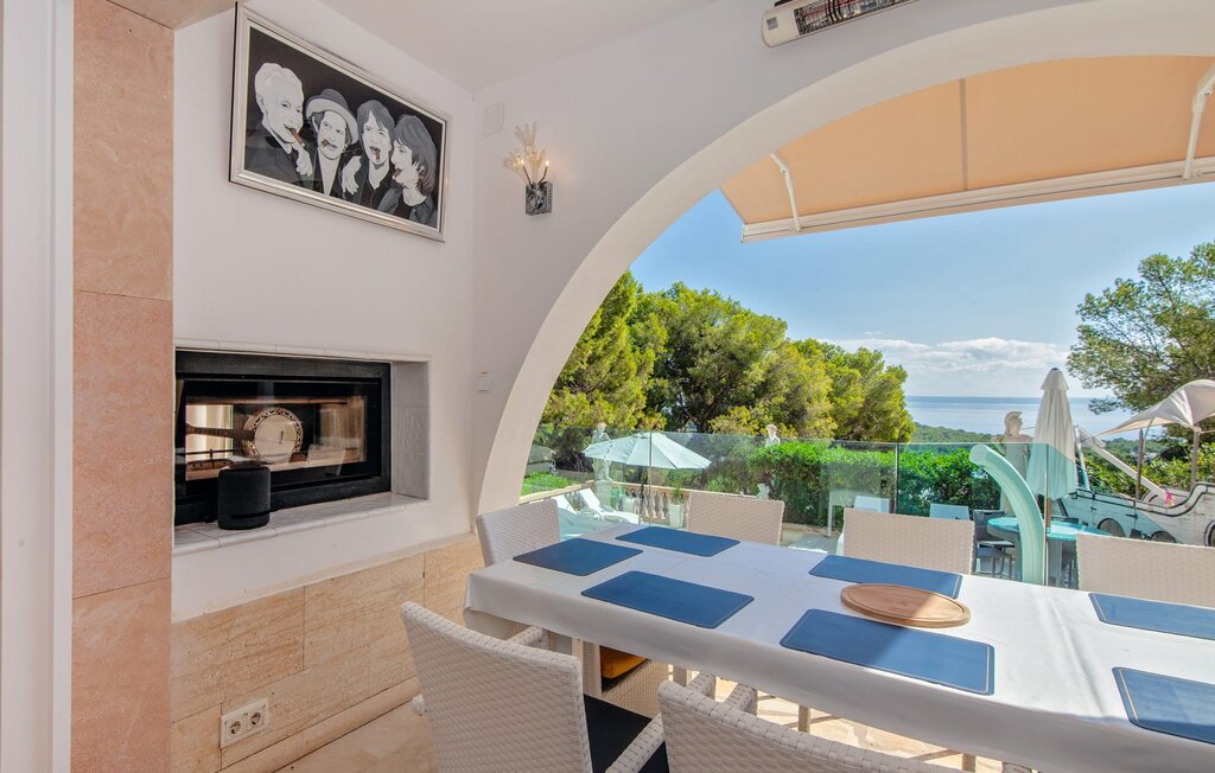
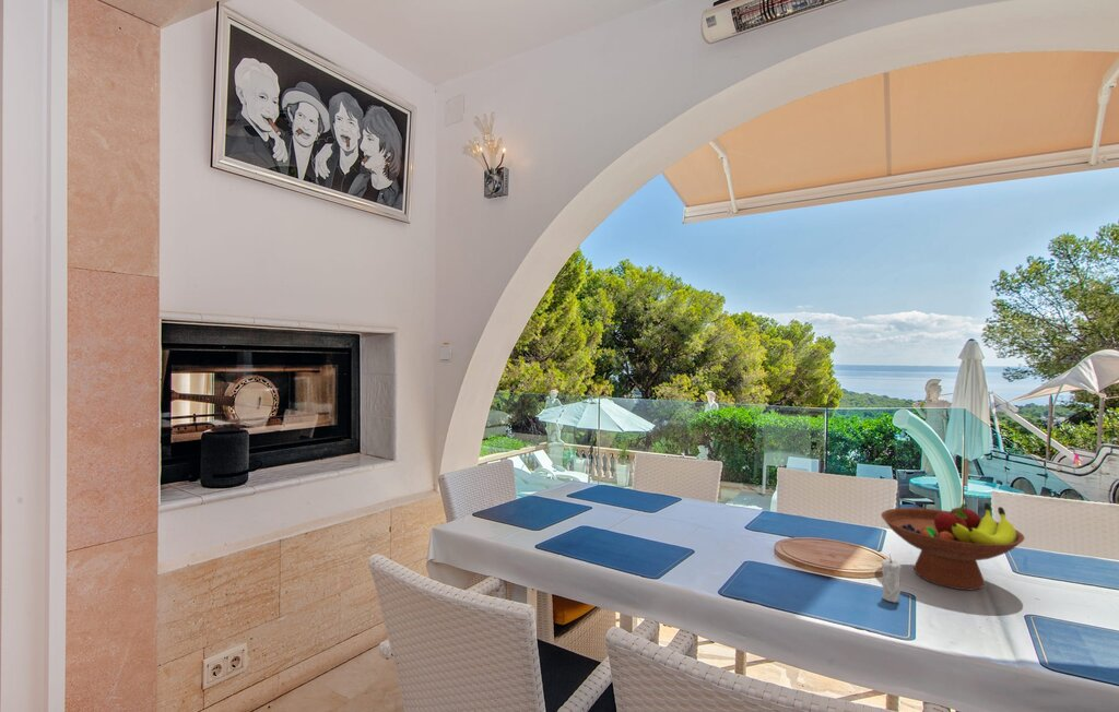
+ fruit bowl [880,501,1026,591]
+ candle [881,554,902,604]
